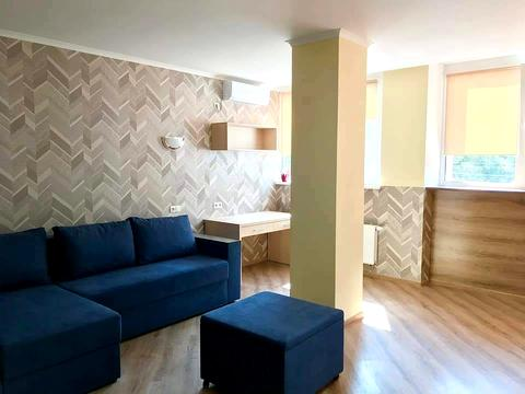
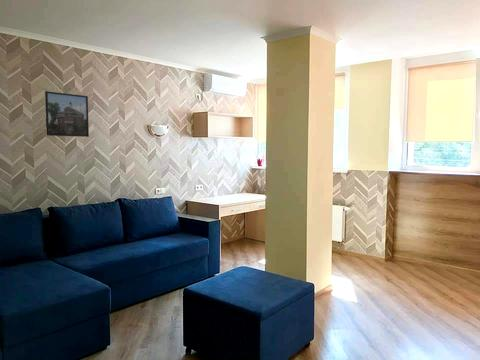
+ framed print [44,90,90,138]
